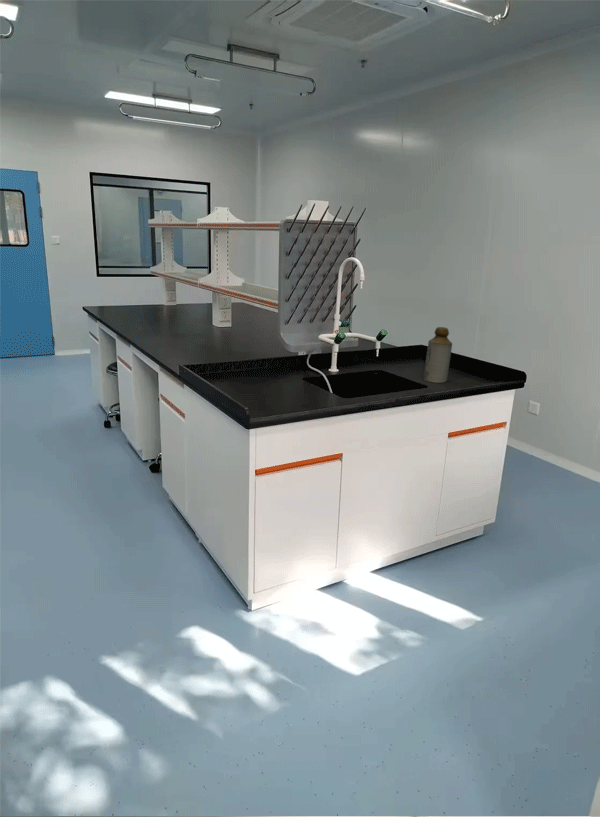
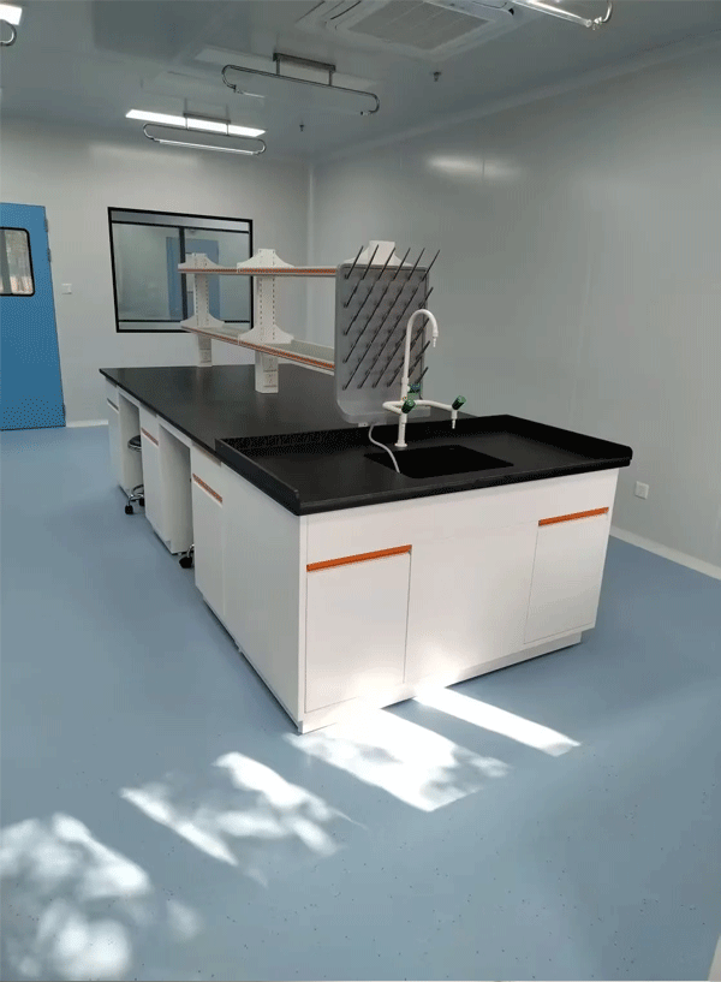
- bottle [423,326,453,384]
